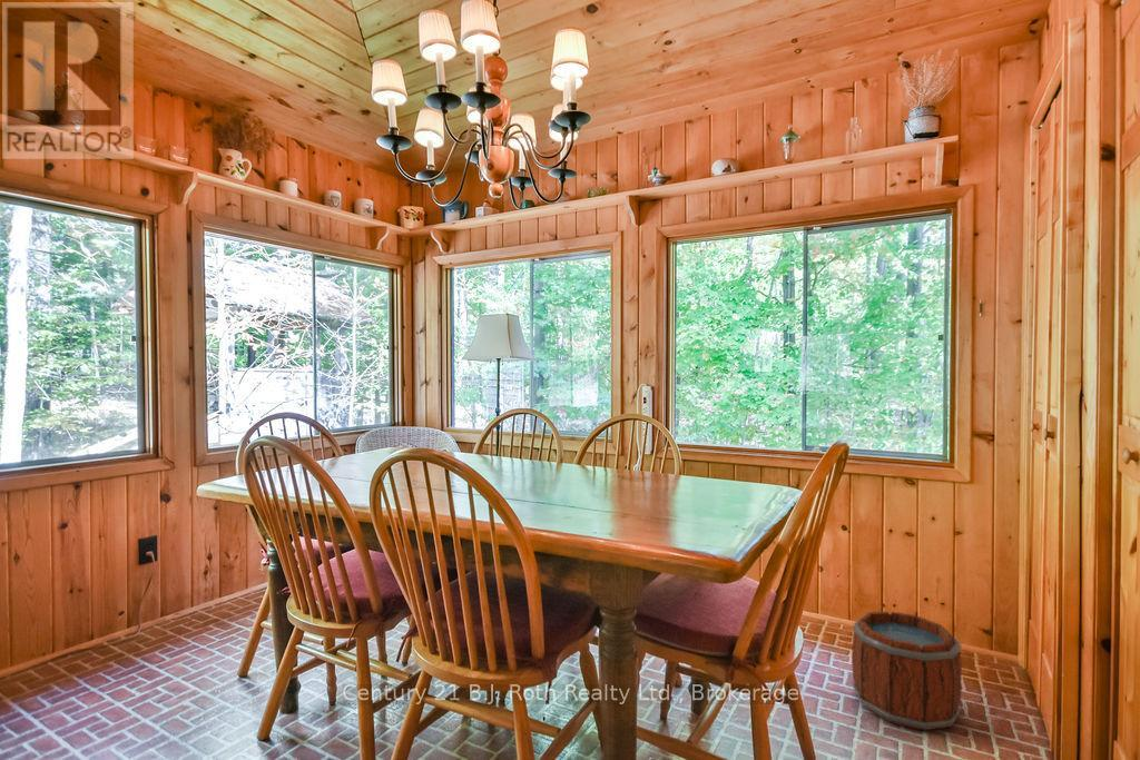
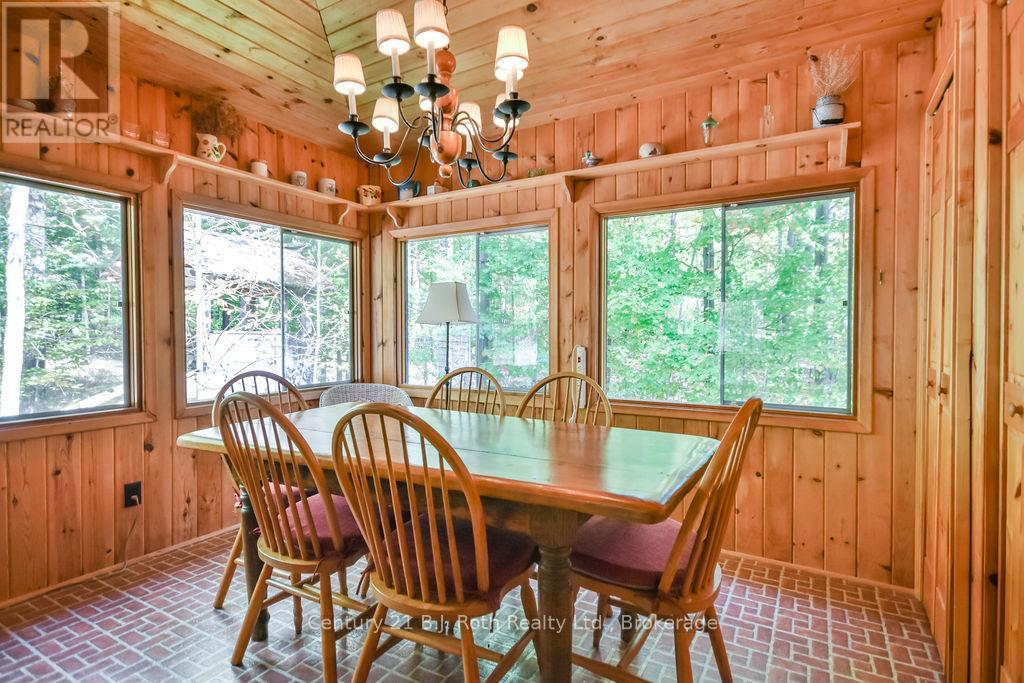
- bucket [851,610,963,731]
